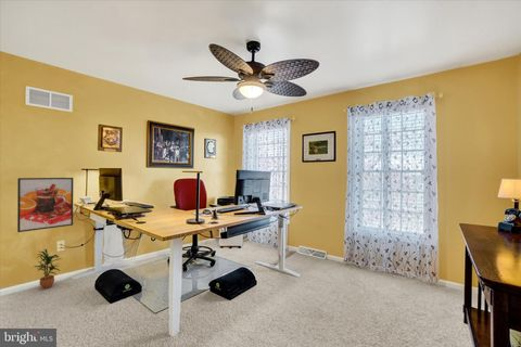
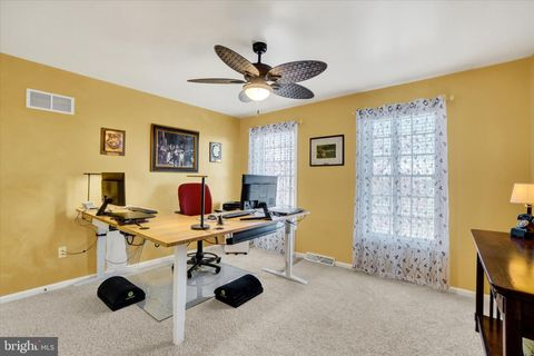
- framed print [16,177,74,233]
- potted plant [33,248,63,290]
